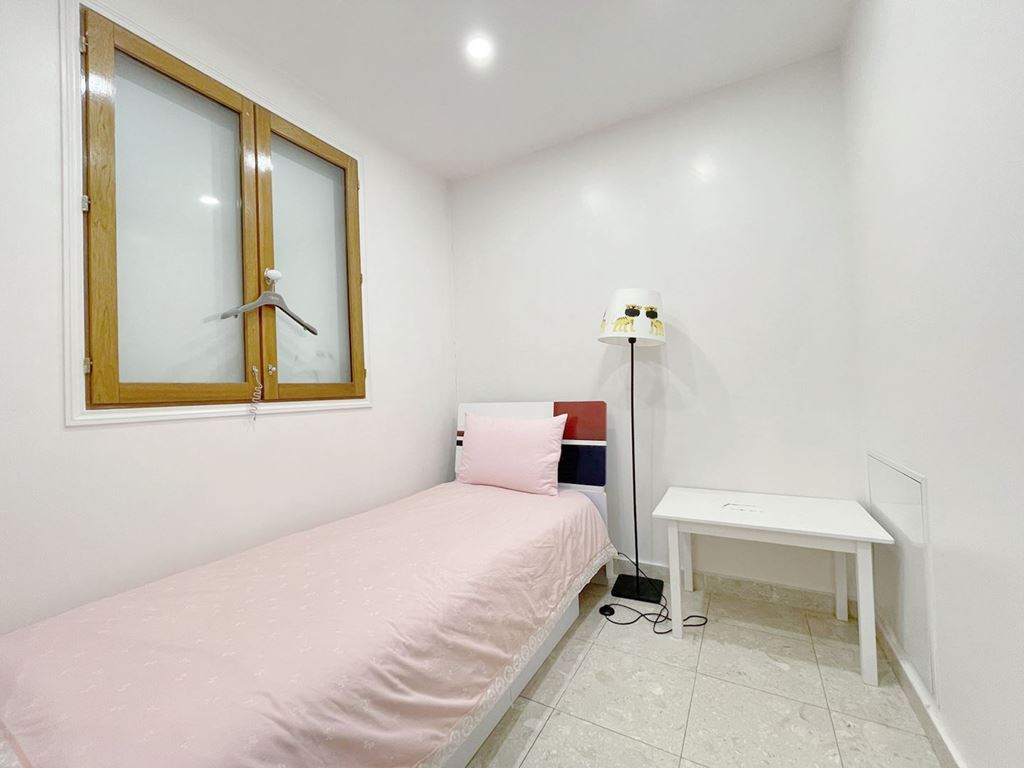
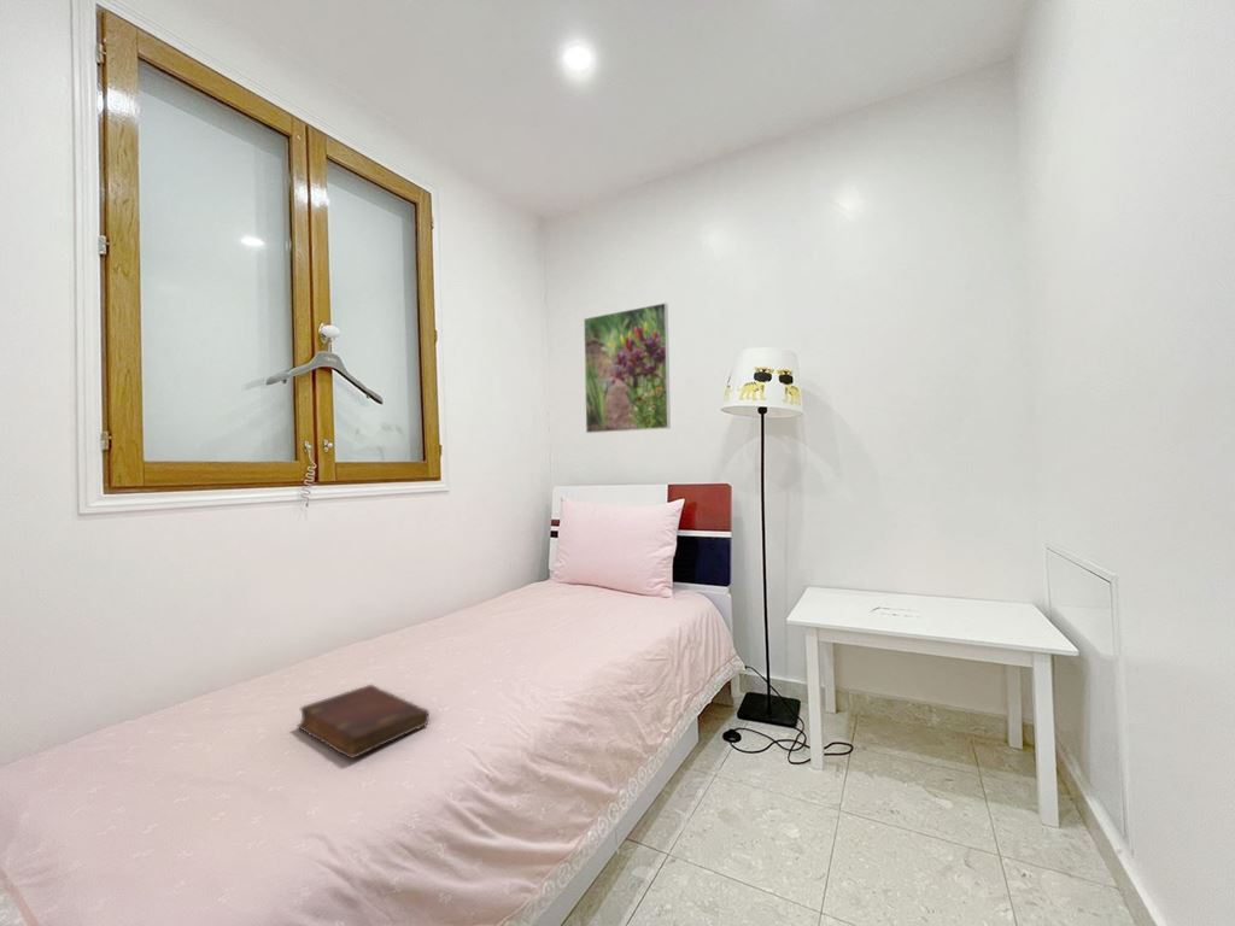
+ diary [295,684,431,760]
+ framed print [583,301,672,434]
